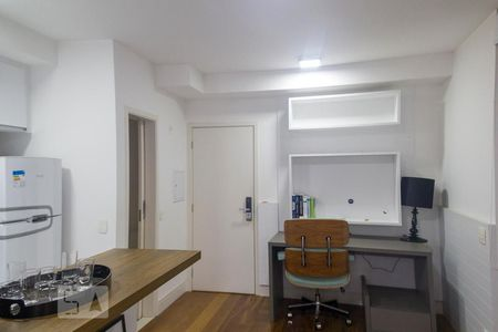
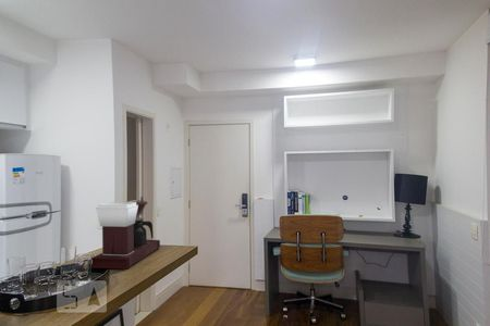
+ coffee maker [89,199,161,269]
